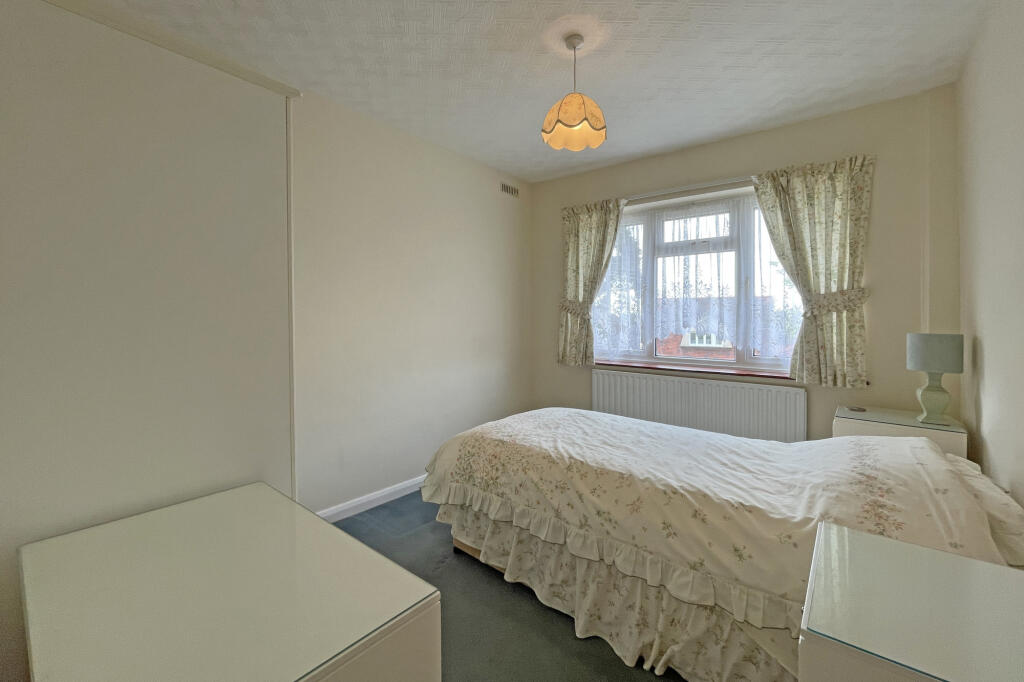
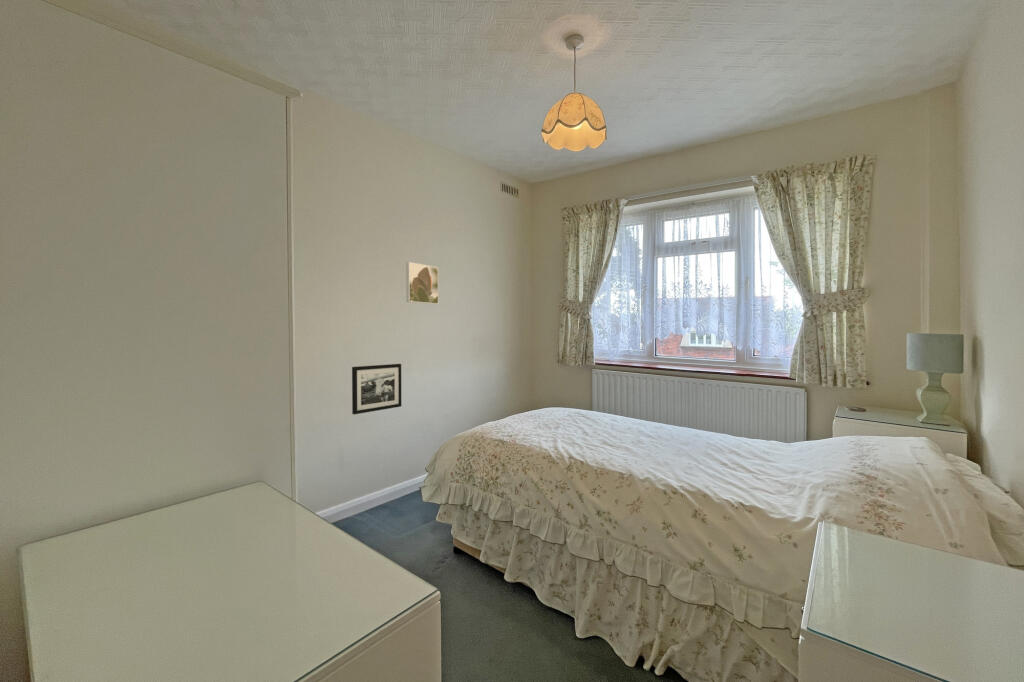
+ picture frame [351,363,402,415]
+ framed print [405,261,439,305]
